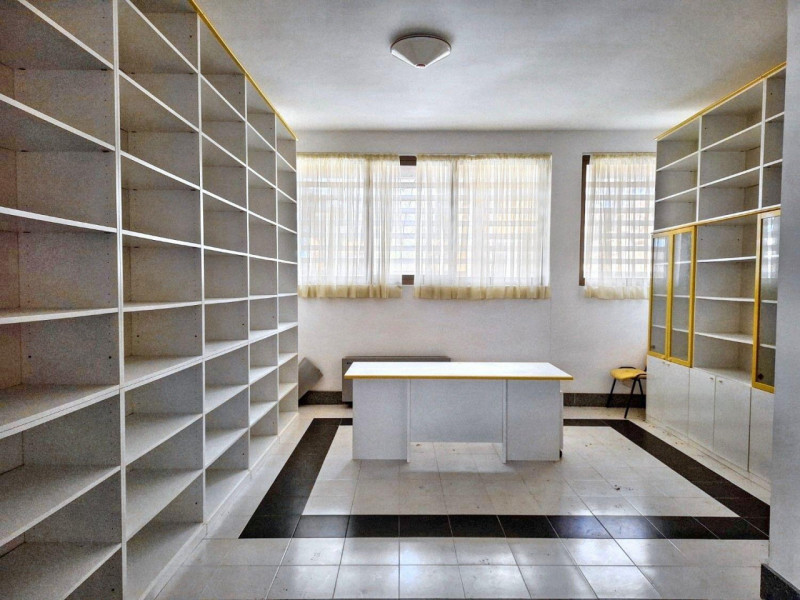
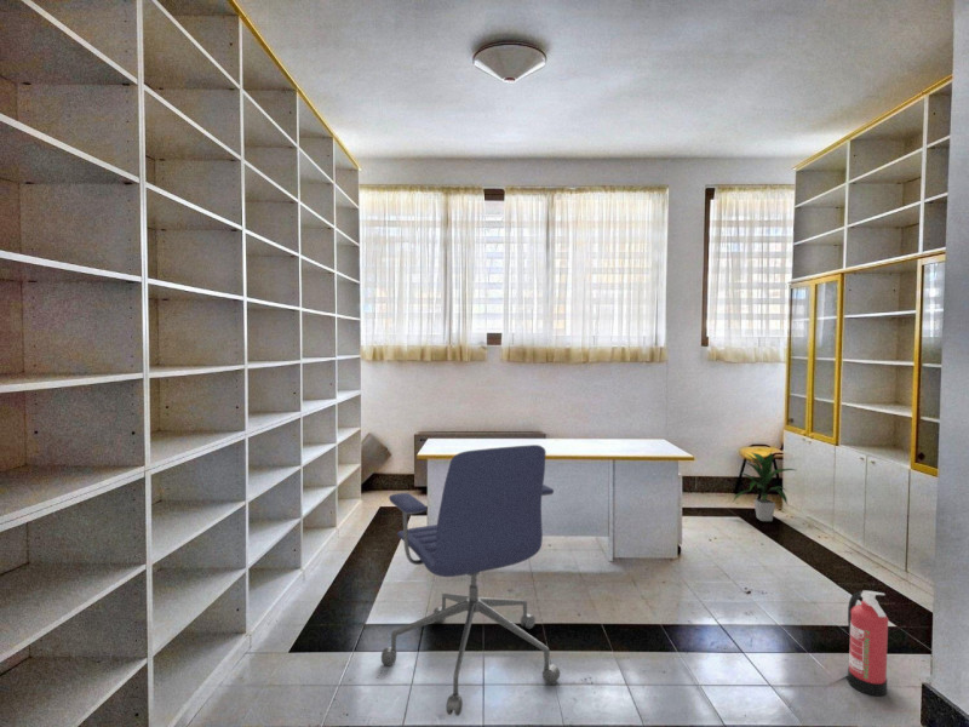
+ office chair [380,443,561,717]
+ indoor plant [732,451,796,522]
+ fire extinguisher [847,590,890,697]
